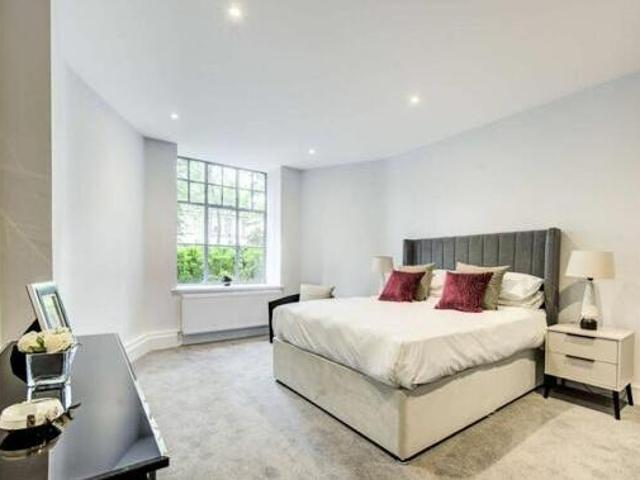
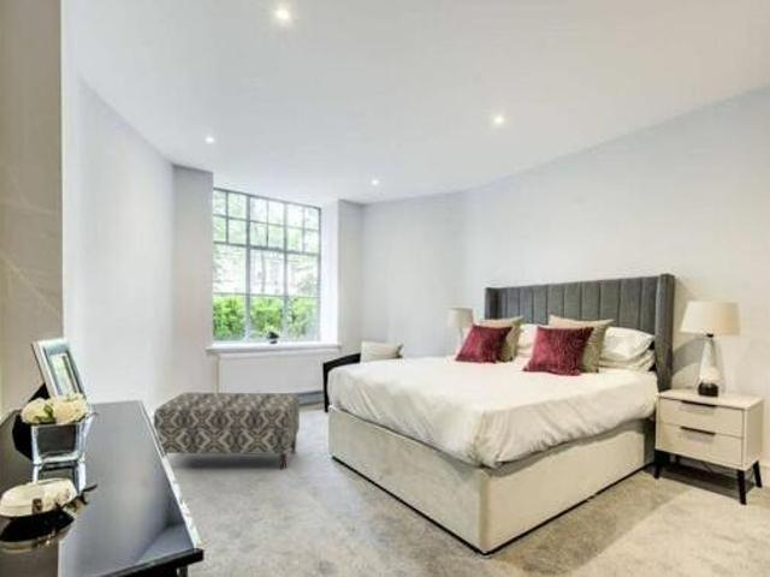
+ bench [153,392,301,471]
